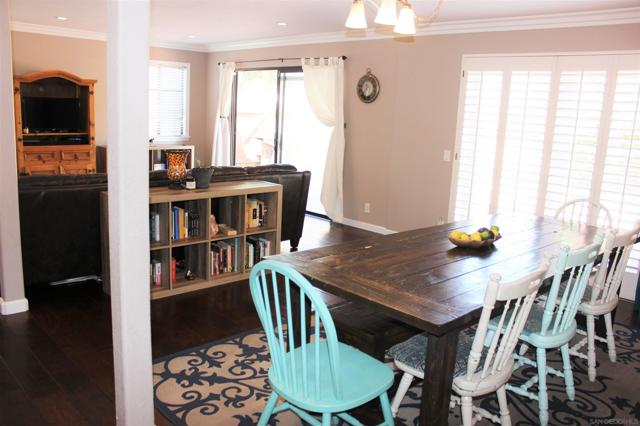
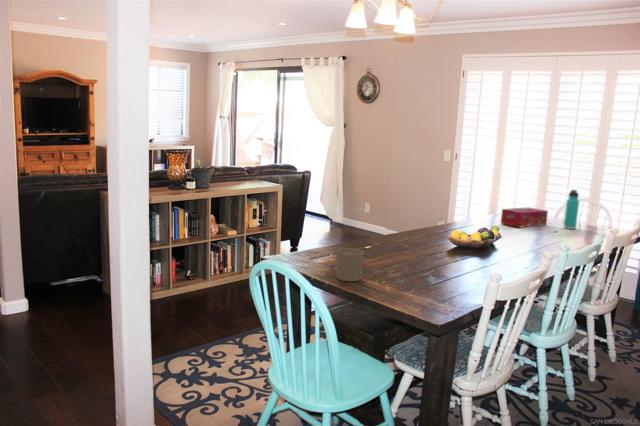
+ cup [334,247,365,282]
+ tissue box [500,206,549,228]
+ thermos bottle [562,189,580,230]
